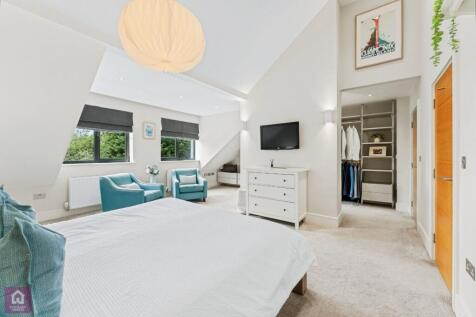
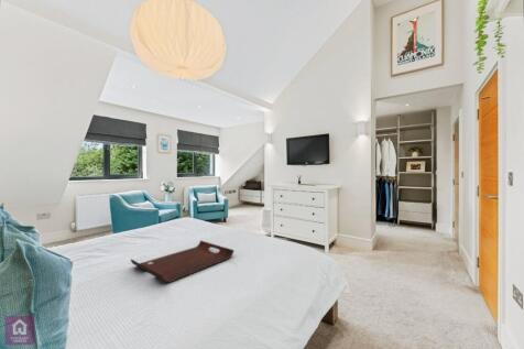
+ serving tray [130,239,236,284]
